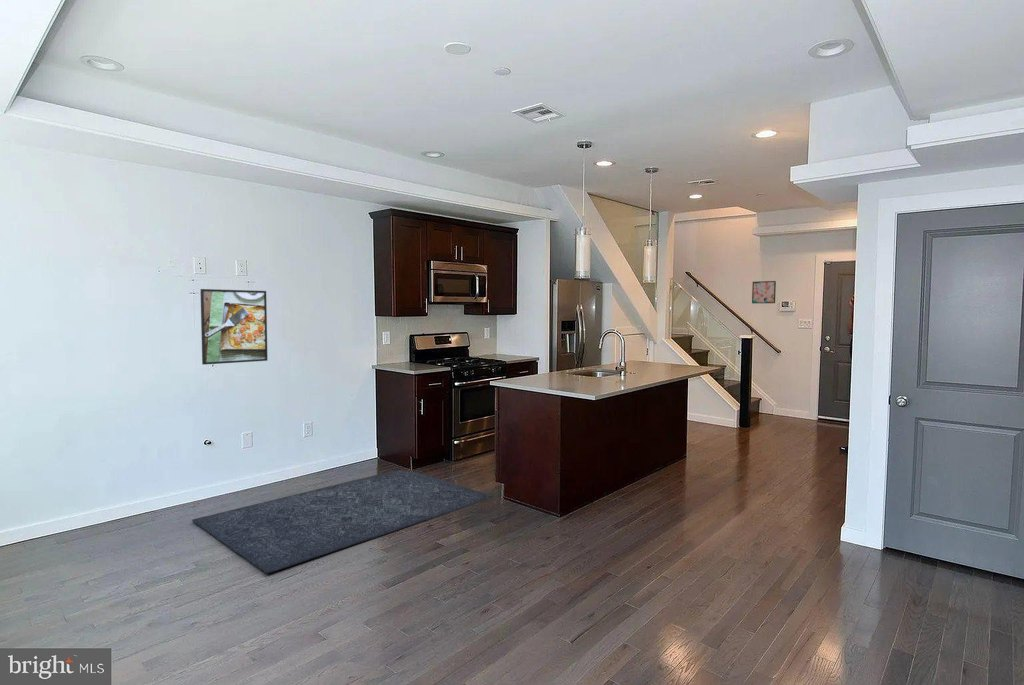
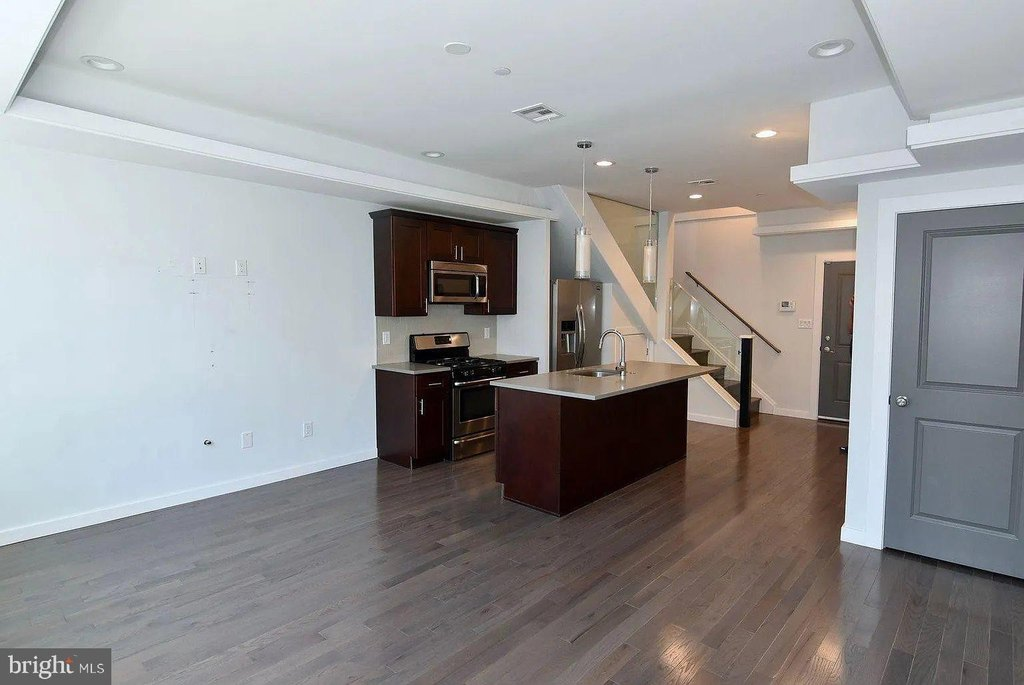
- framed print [199,288,269,366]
- wall art [751,280,777,304]
- rug [191,469,495,575]
